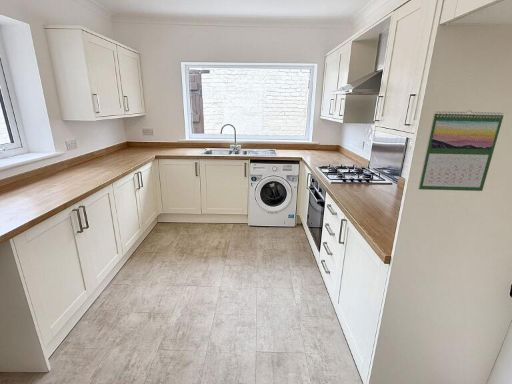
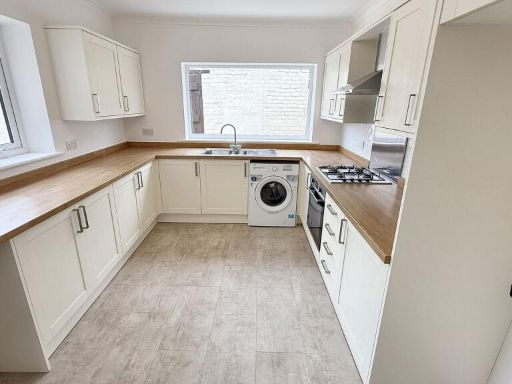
- calendar [417,109,505,192]
